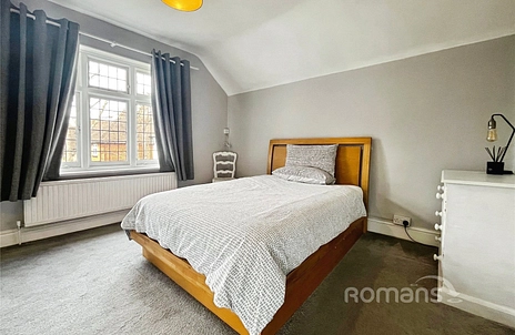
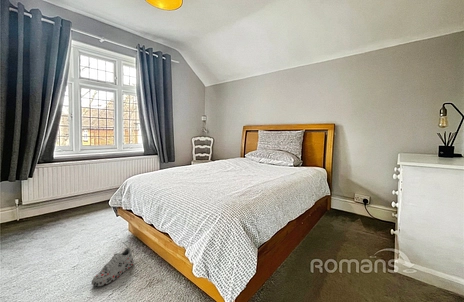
+ shoe [91,247,134,287]
